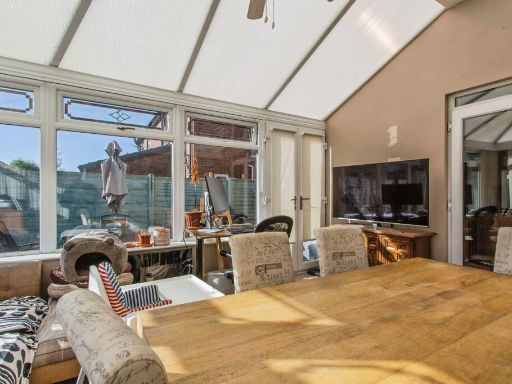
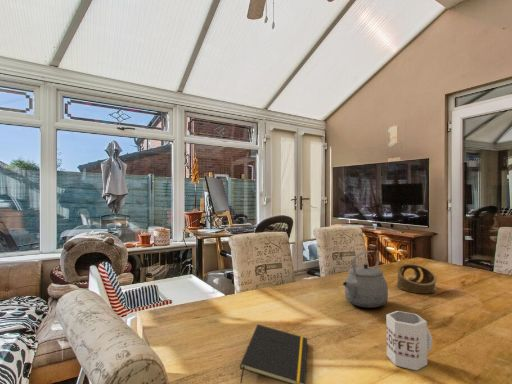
+ mug [385,310,433,372]
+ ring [396,263,437,295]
+ tea kettle [342,250,389,309]
+ notepad [239,323,308,384]
